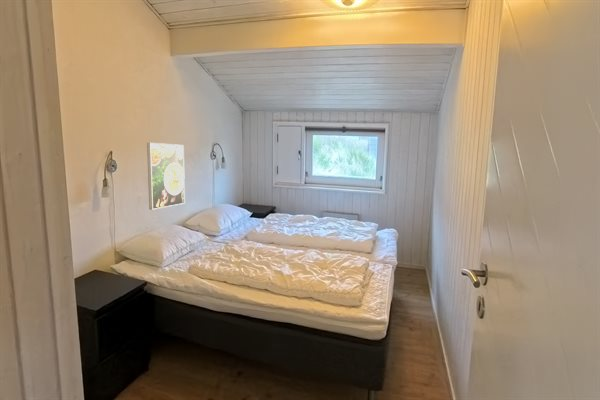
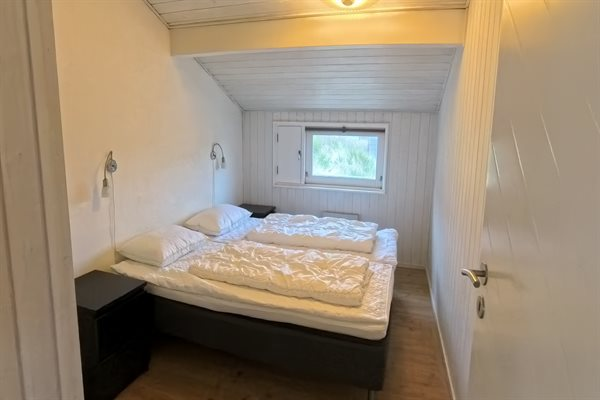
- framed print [146,142,186,211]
